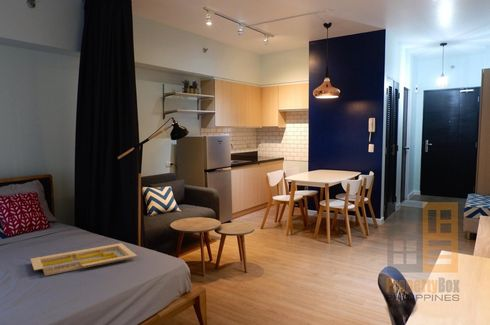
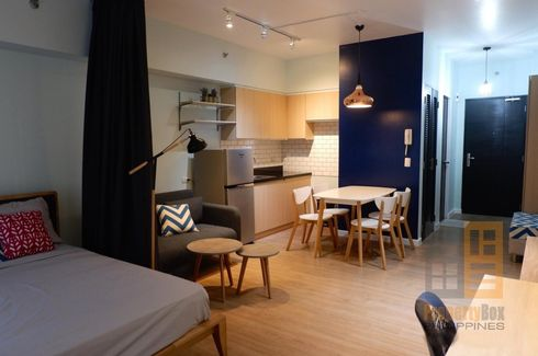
- serving tray [30,242,138,277]
